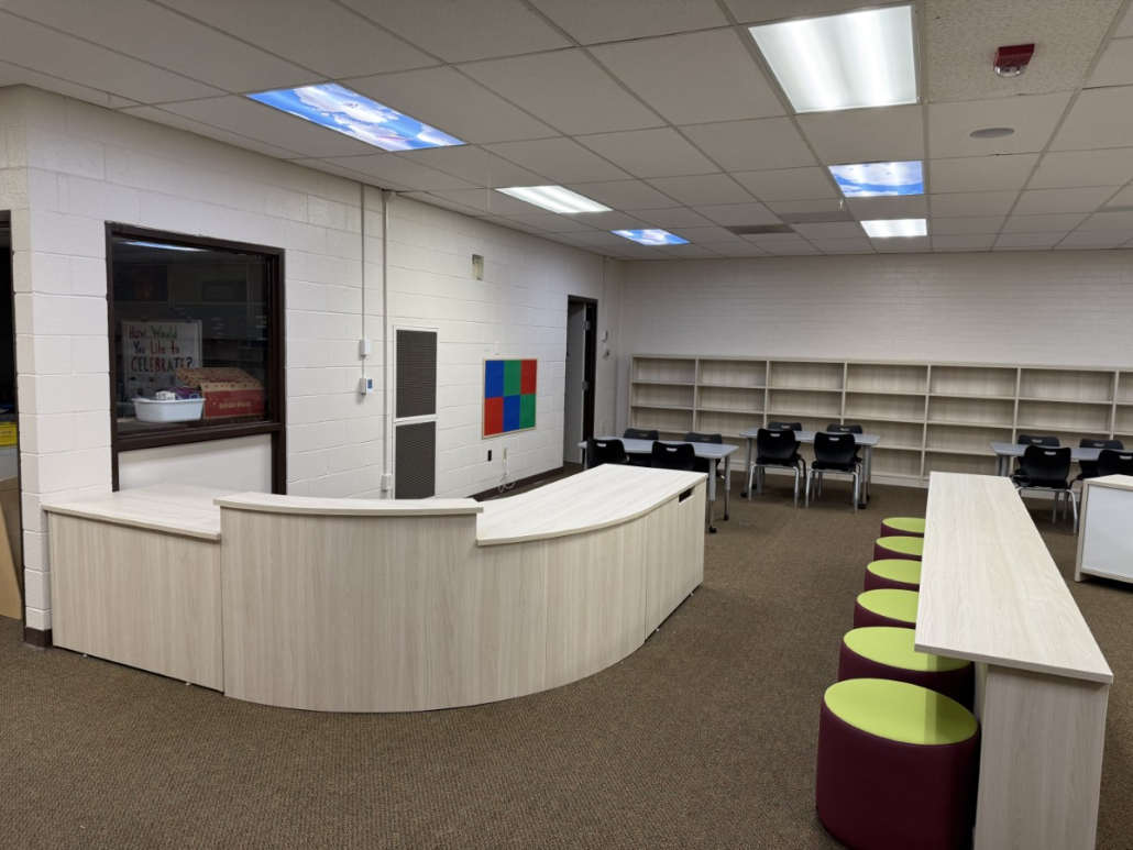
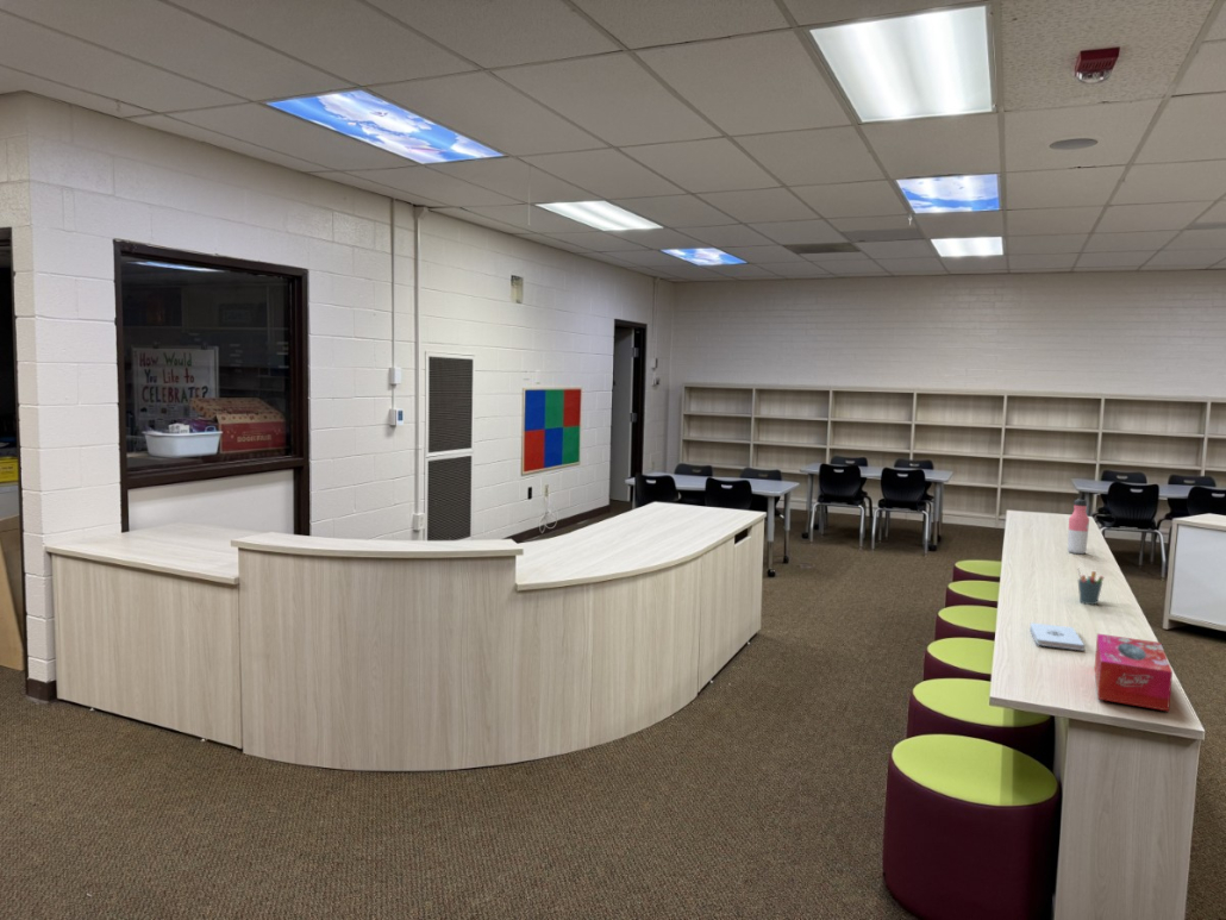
+ pen holder [1076,567,1105,606]
+ notepad [1028,621,1086,652]
+ water bottle [1067,499,1090,555]
+ tissue box [1094,632,1174,713]
